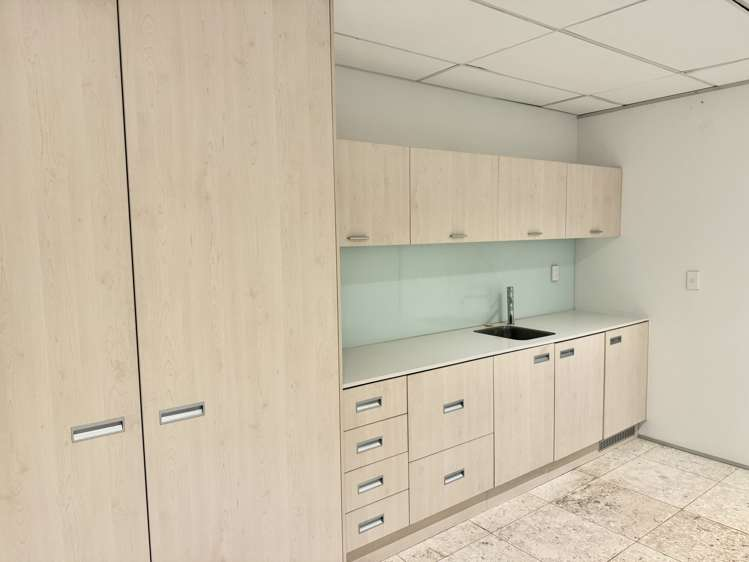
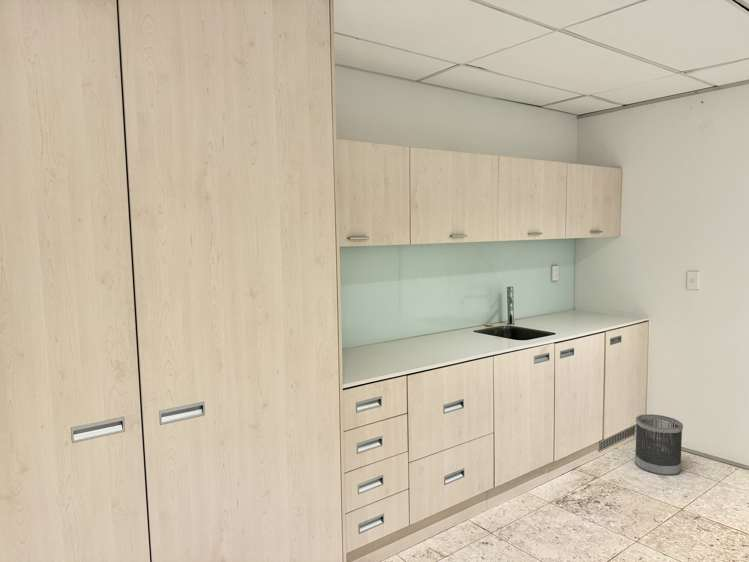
+ wastebasket [634,413,684,476]
